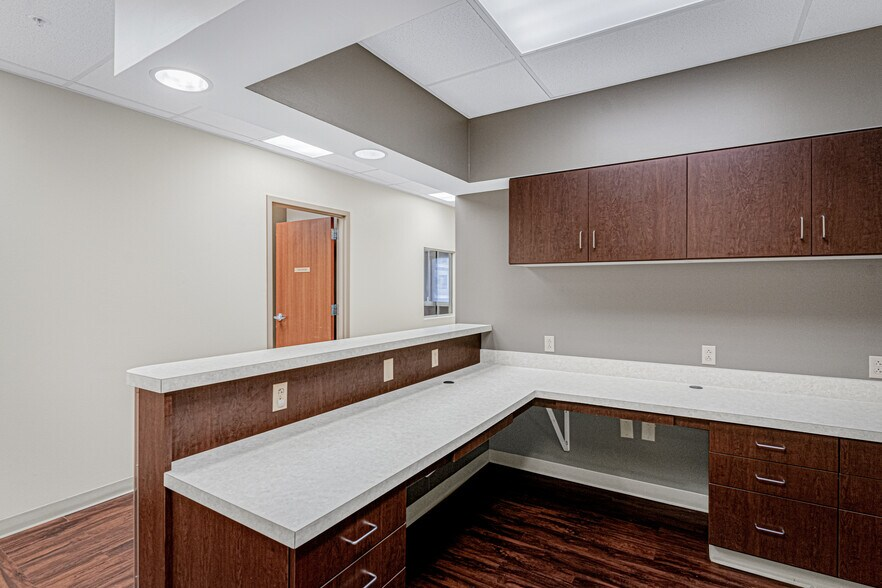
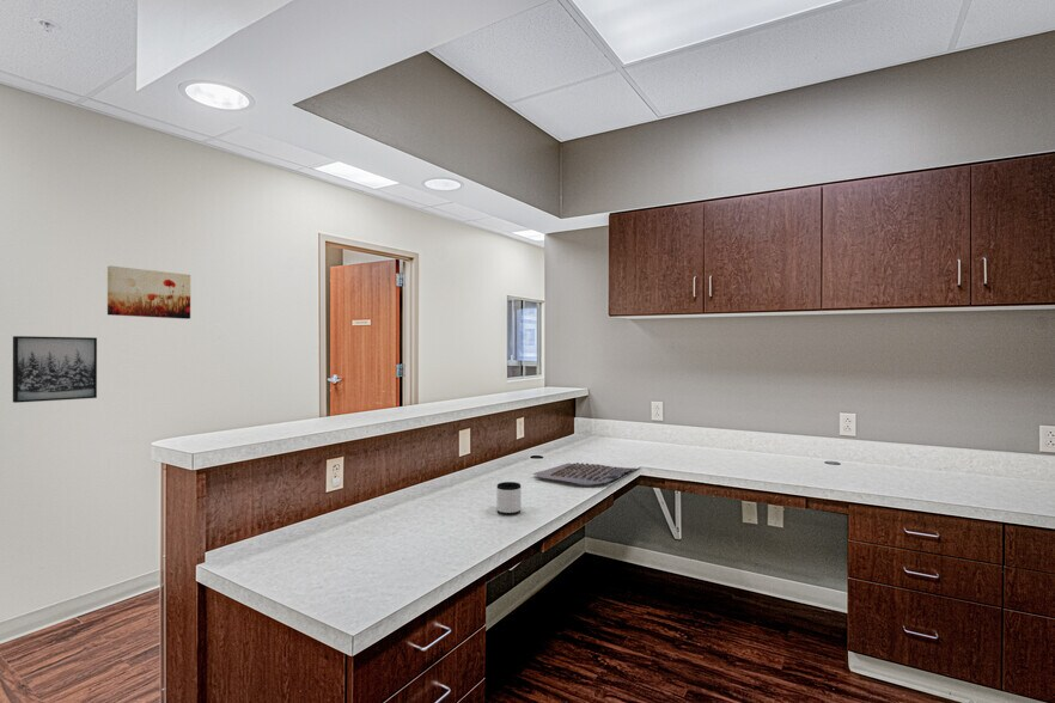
+ mug [495,481,522,516]
+ wall art [12,335,98,404]
+ wall art [106,264,191,320]
+ specimen tray [531,461,639,487]
